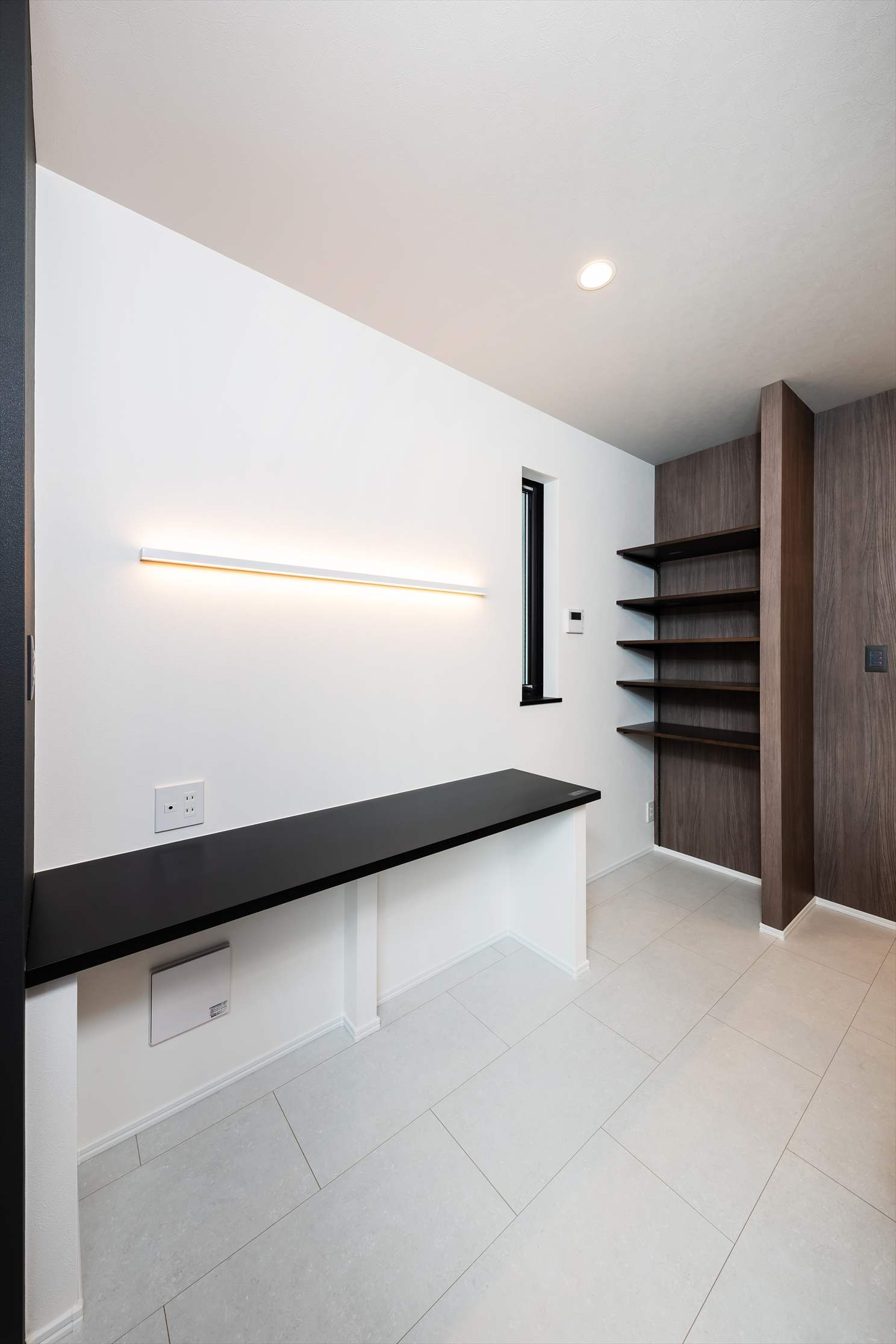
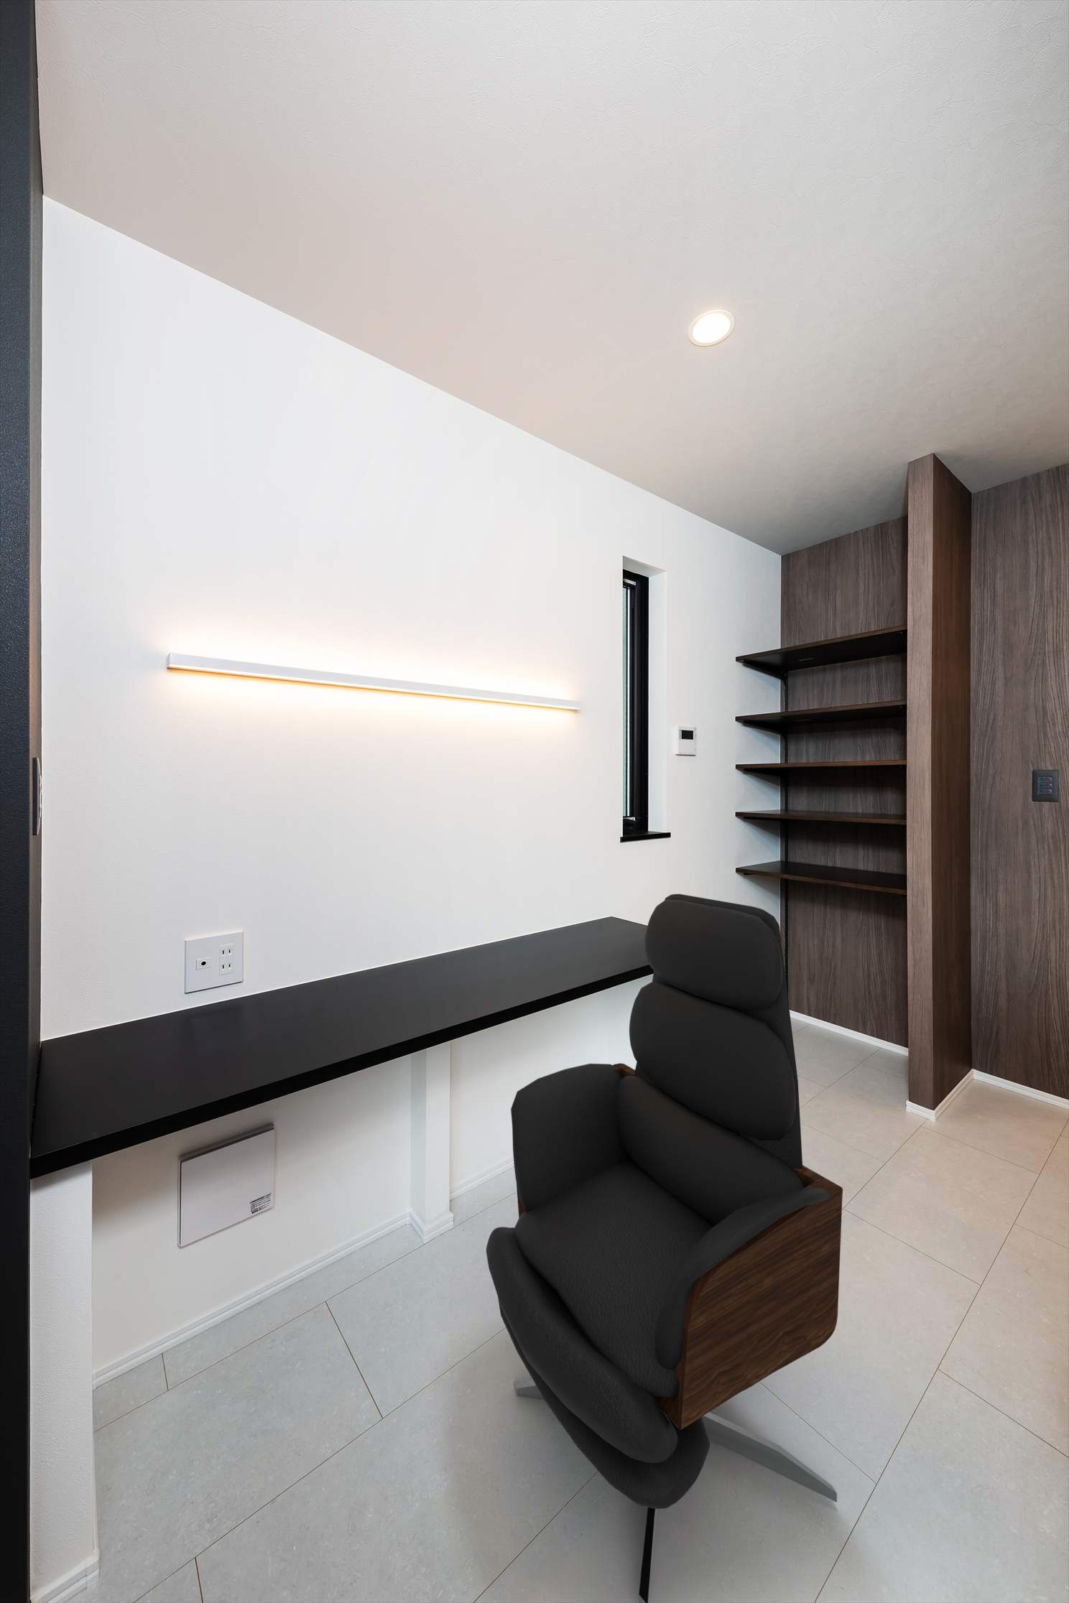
+ office chair [486,893,844,1603]
